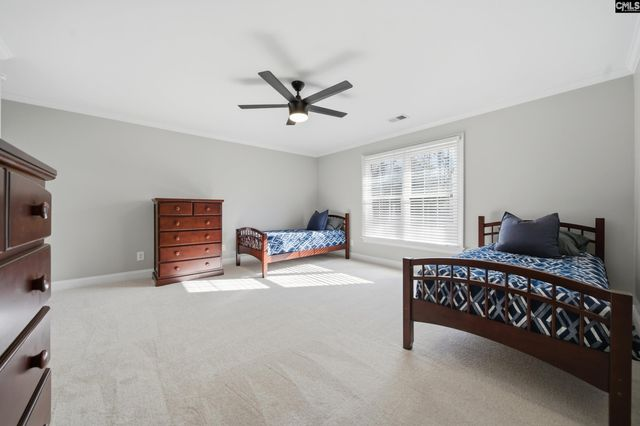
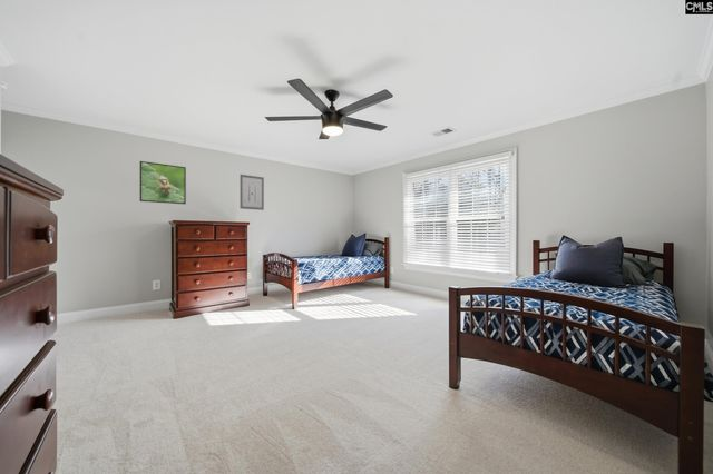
+ wall art [240,174,265,211]
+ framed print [139,160,187,205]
